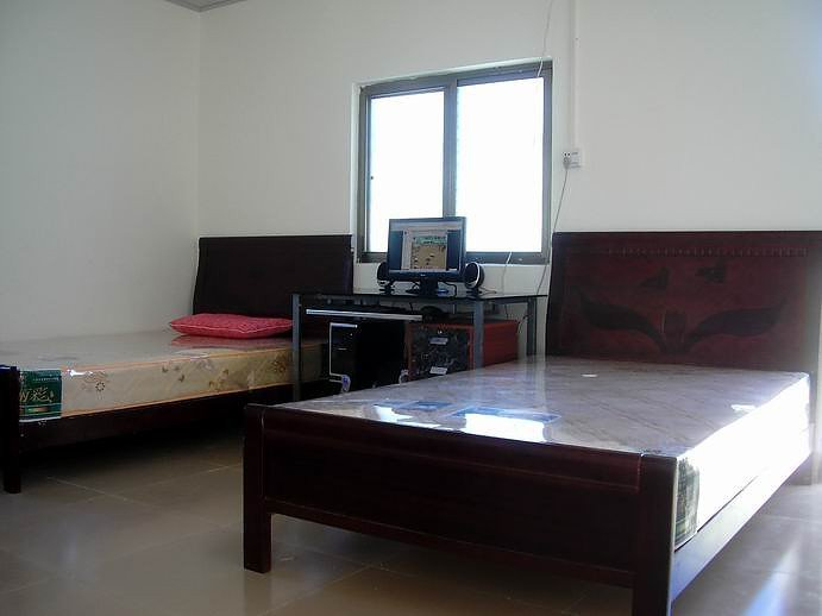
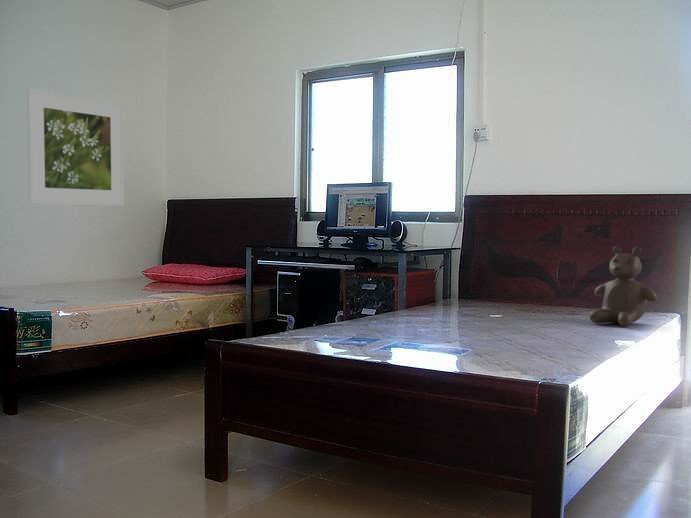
+ teddy bear [589,245,658,328]
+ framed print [26,87,125,206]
